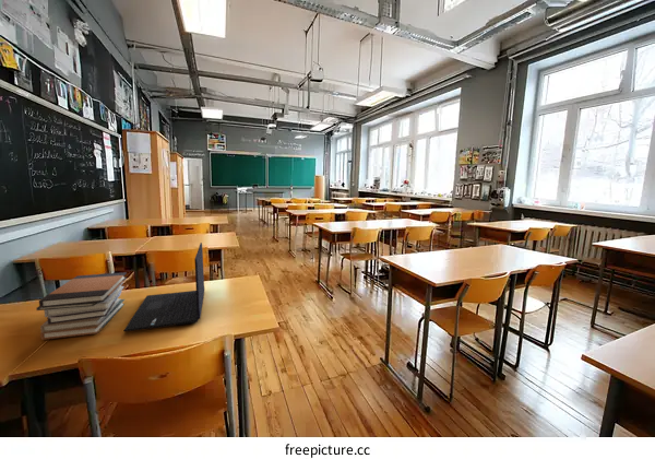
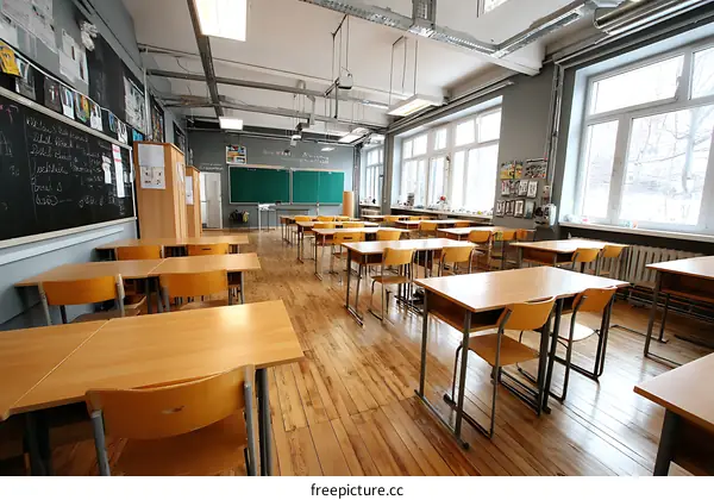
- book stack [35,271,128,341]
- laptop [122,242,205,332]
